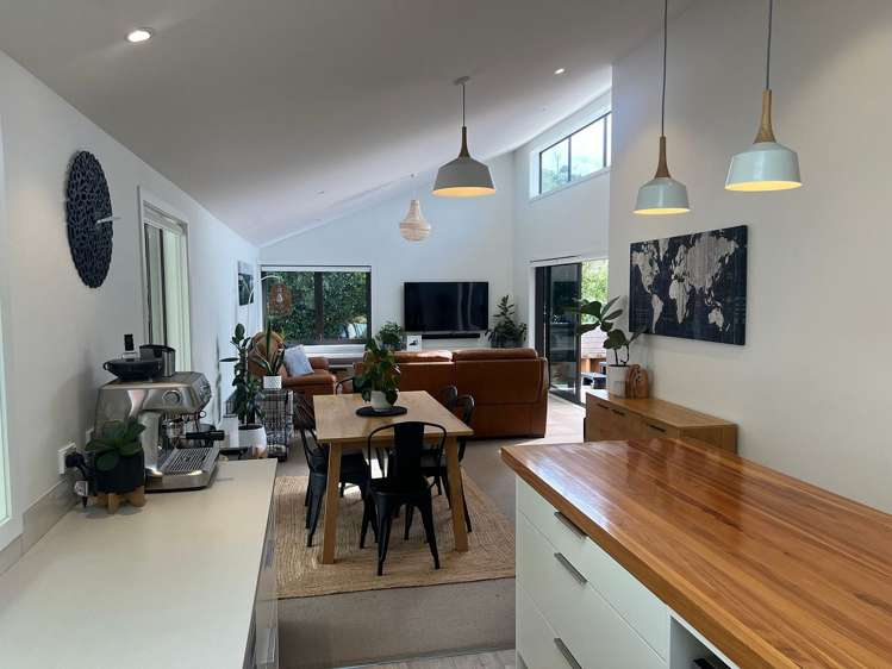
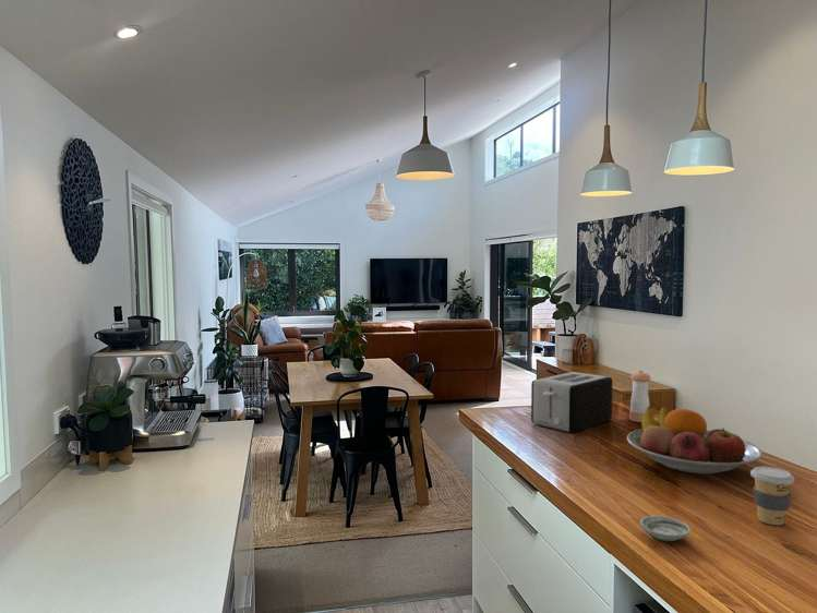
+ pepper shaker [628,369,651,423]
+ fruit bowl [626,406,764,476]
+ coffee cup [749,466,795,526]
+ saucer [639,515,692,542]
+ toaster [530,371,614,433]
